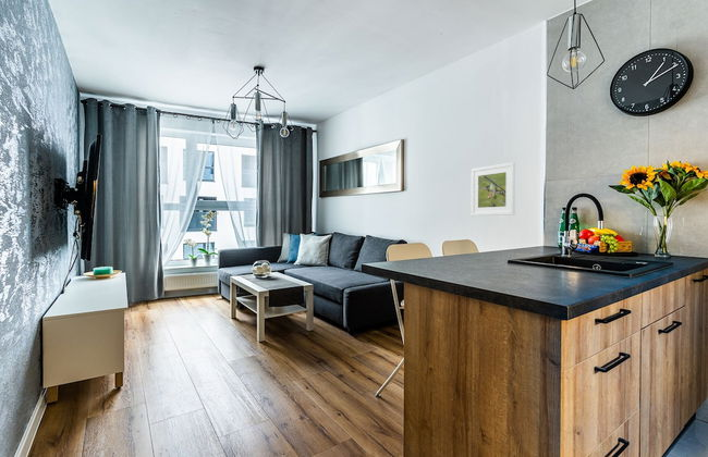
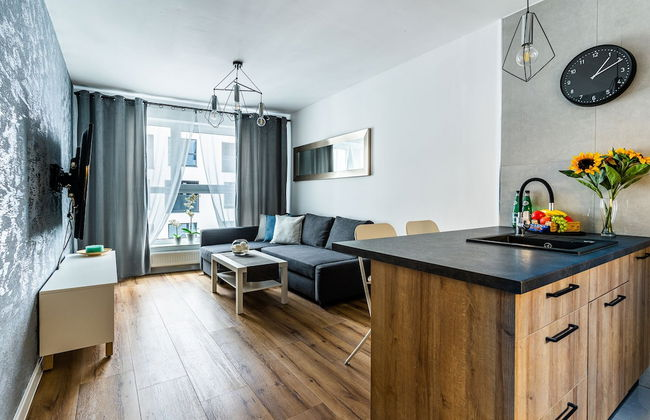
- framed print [471,161,516,217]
